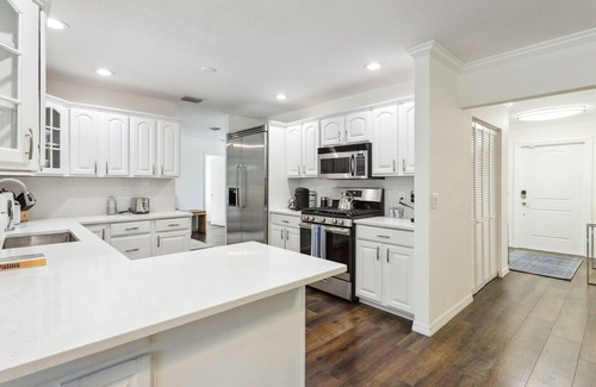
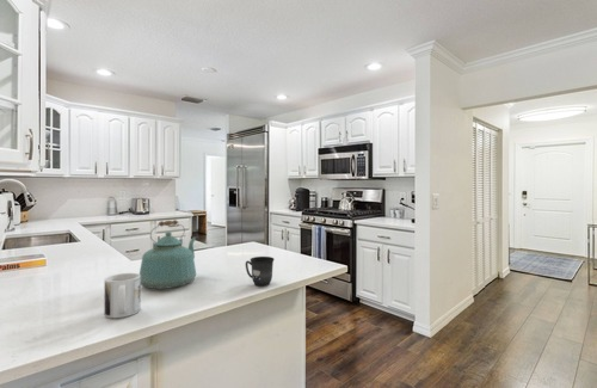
+ mug [245,255,276,288]
+ kettle [139,218,197,290]
+ mug [103,272,142,319]
